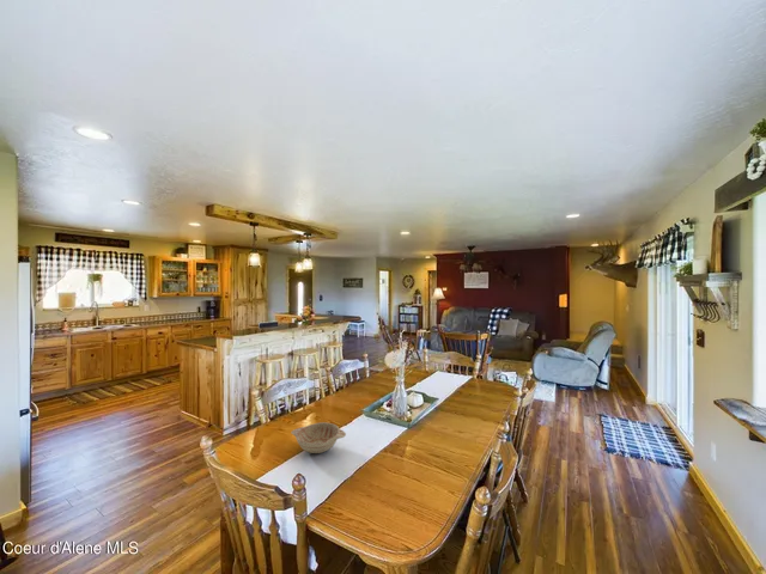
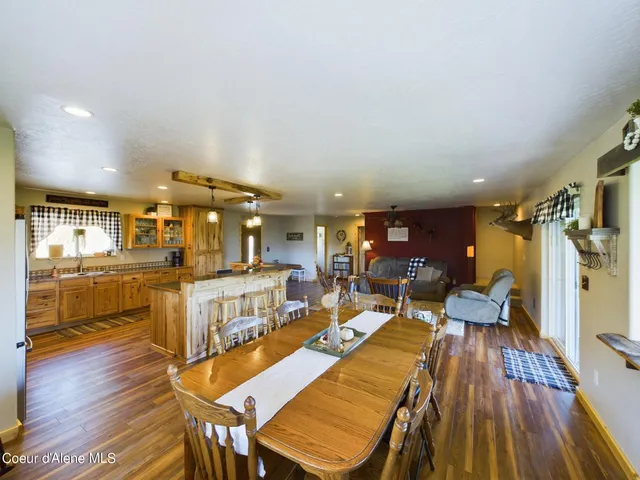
- decorative bowl [290,421,347,454]
